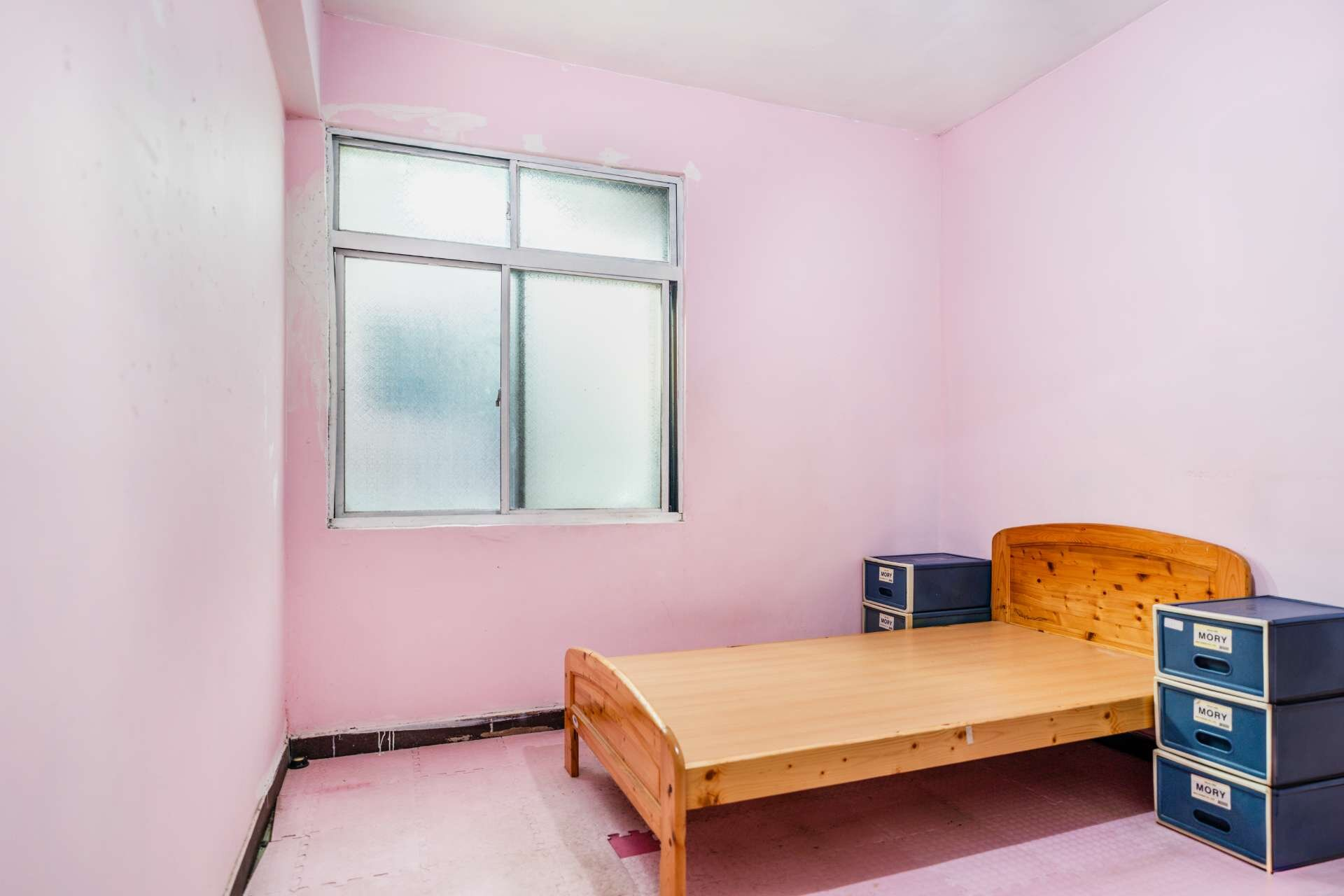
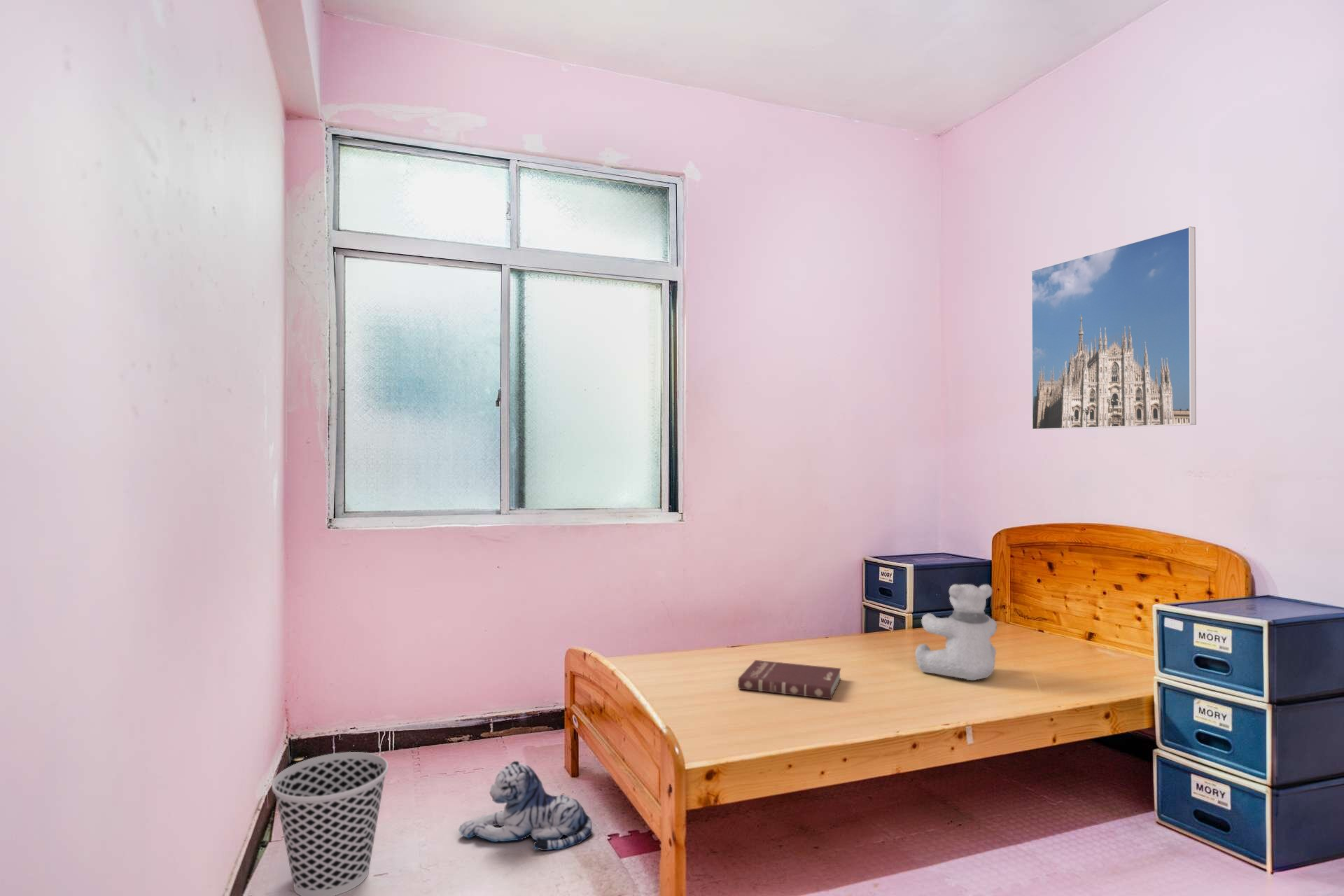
+ plush toy [458,759,593,851]
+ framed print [1030,225,1197,430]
+ wastebasket [271,751,389,896]
+ book [738,659,841,700]
+ teddy bear [914,584,998,681]
